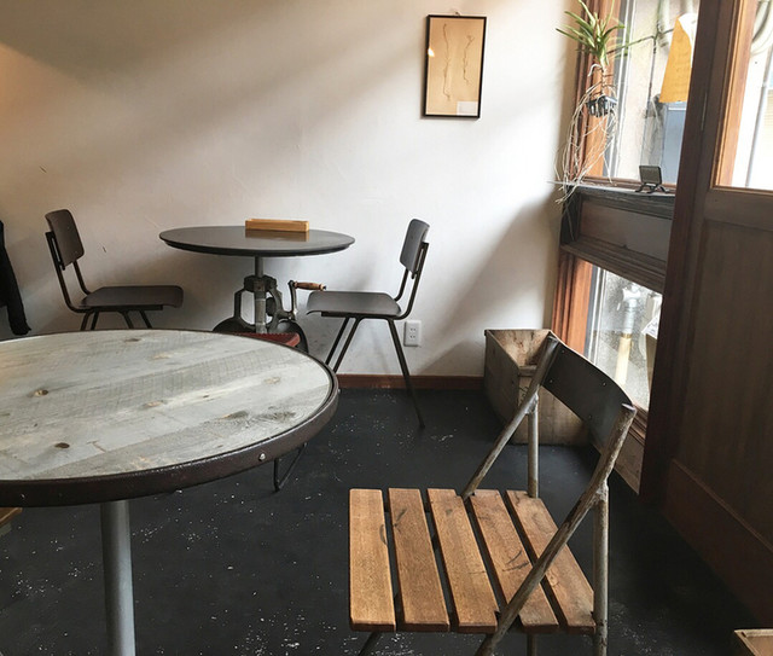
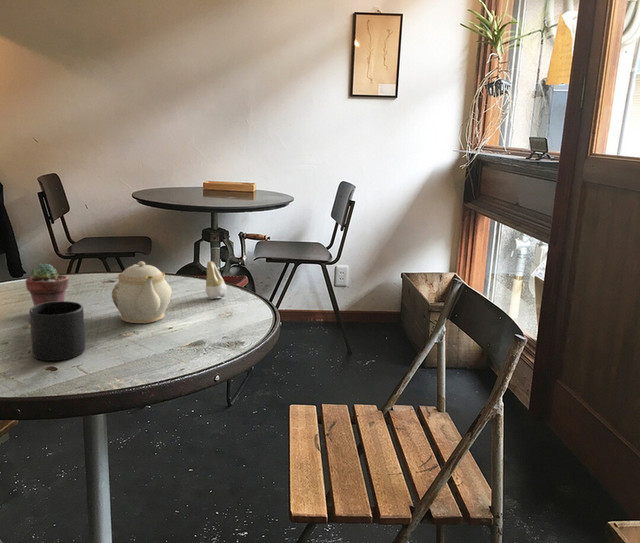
+ teapot [111,260,173,324]
+ mug [28,300,86,362]
+ tooth [205,260,228,300]
+ potted succulent [25,262,69,307]
